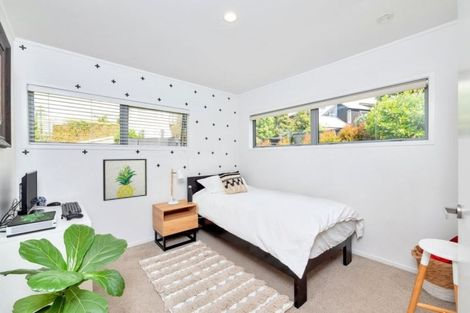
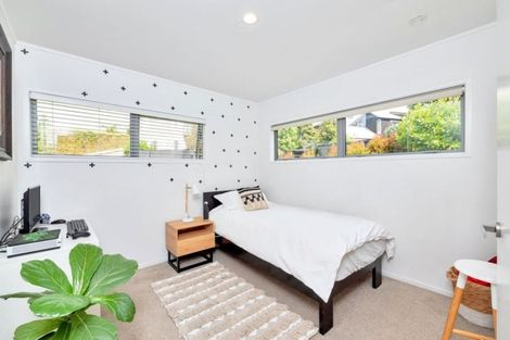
- wall art [102,158,148,202]
